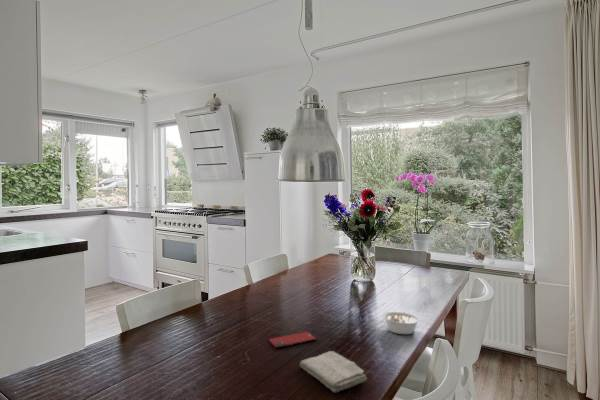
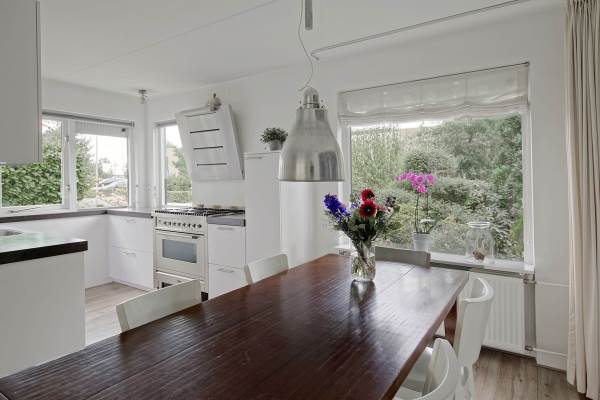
- washcloth [299,350,368,394]
- legume [381,311,421,335]
- smartphone [268,331,317,349]
